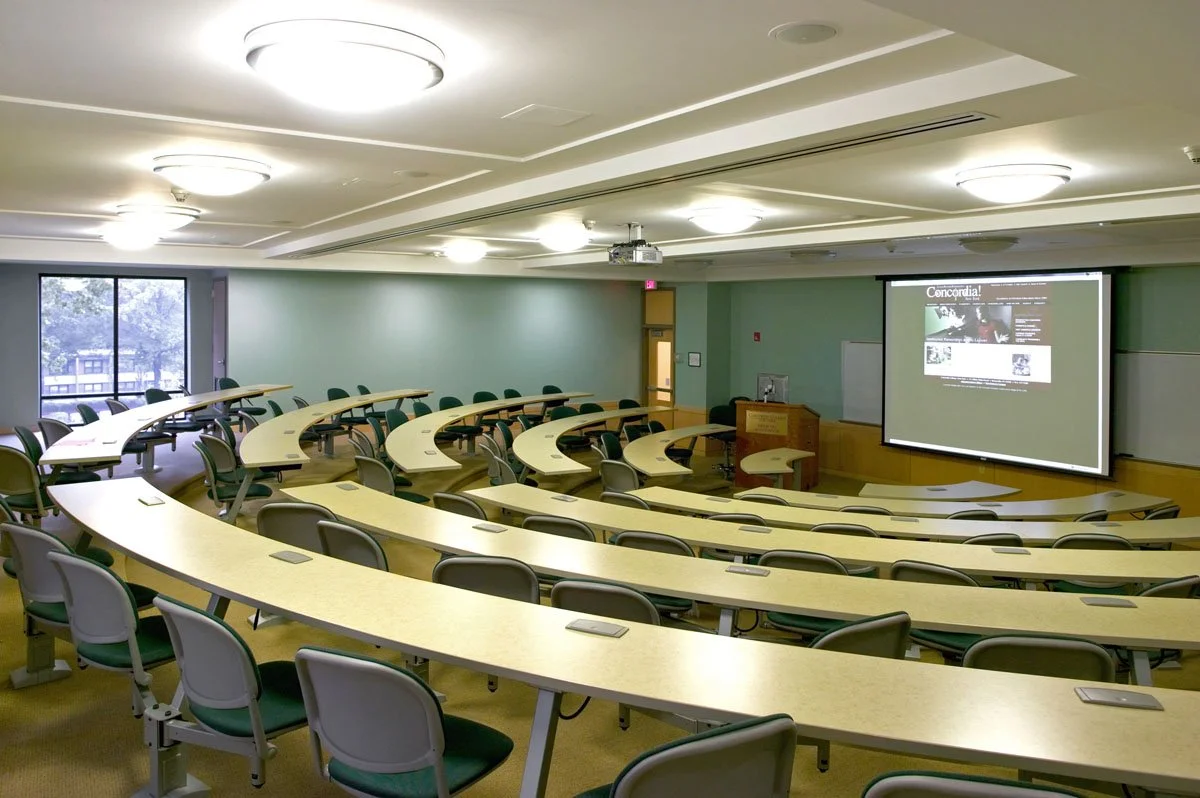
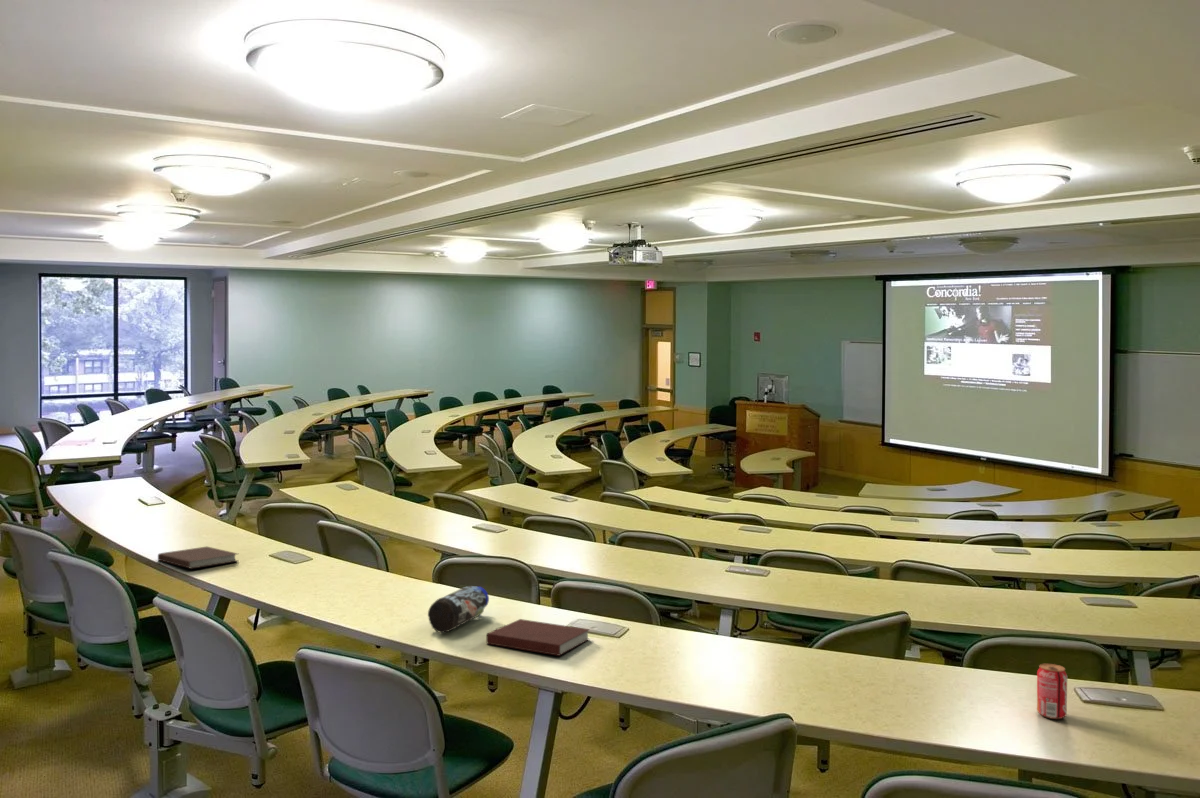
+ water bottle [427,585,490,634]
+ notebook [485,618,591,657]
+ beverage can [1036,663,1068,720]
+ notebook [157,546,239,570]
